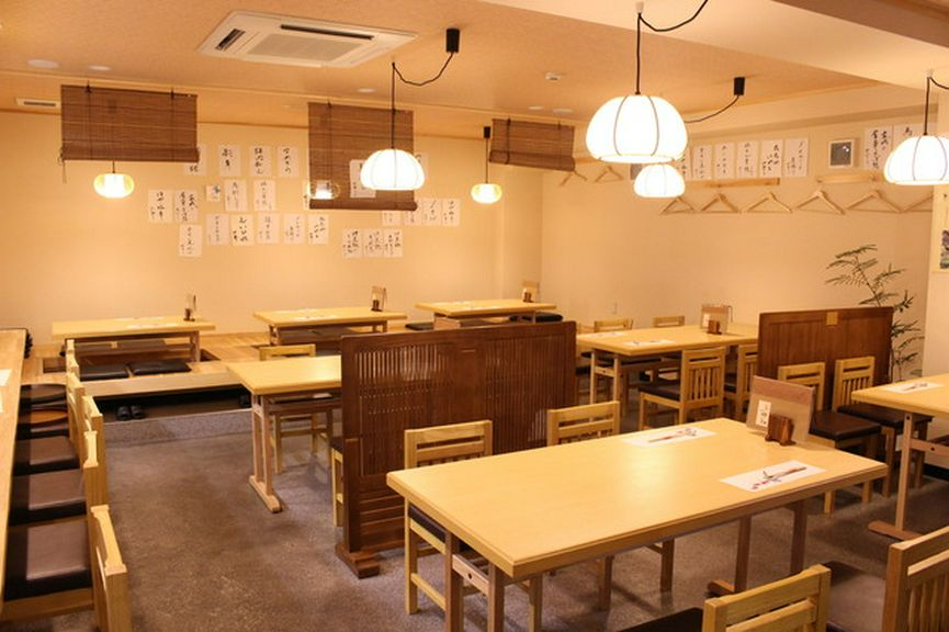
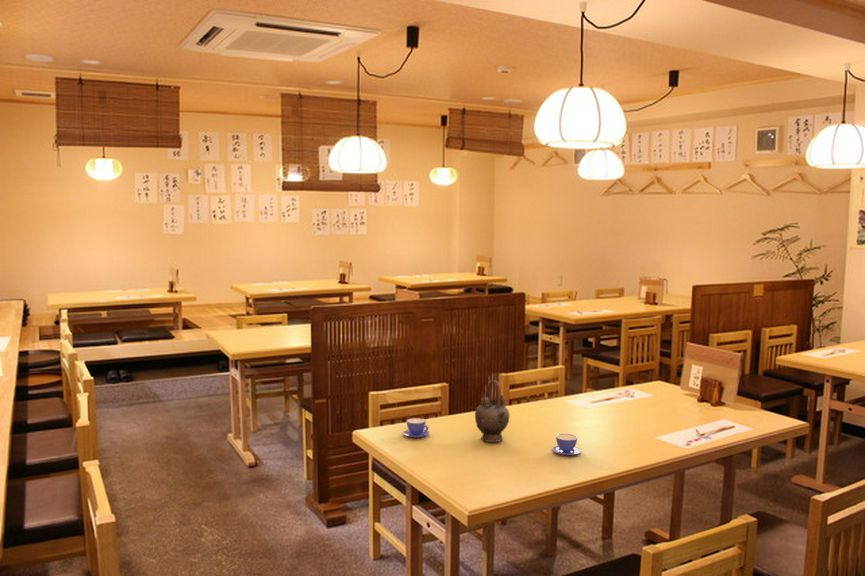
+ teacup [551,433,582,456]
+ teapot [474,379,511,443]
+ teacup [402,417,430,438]
